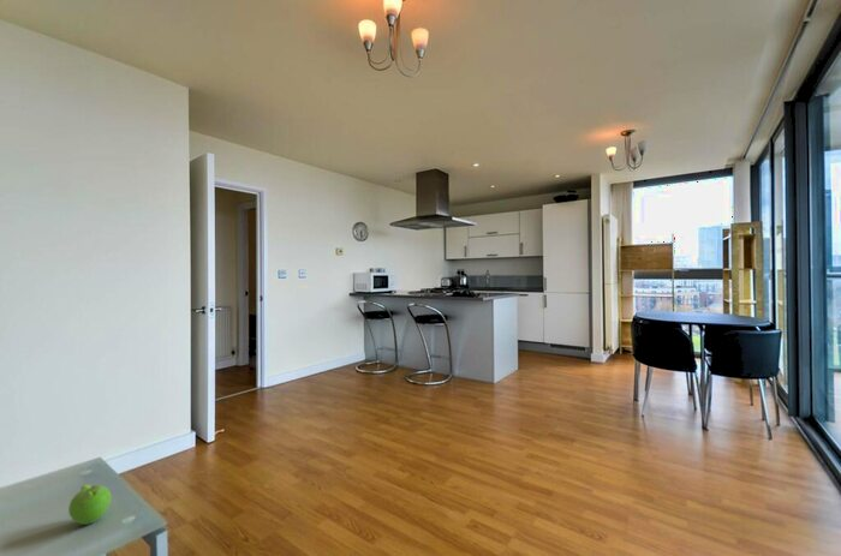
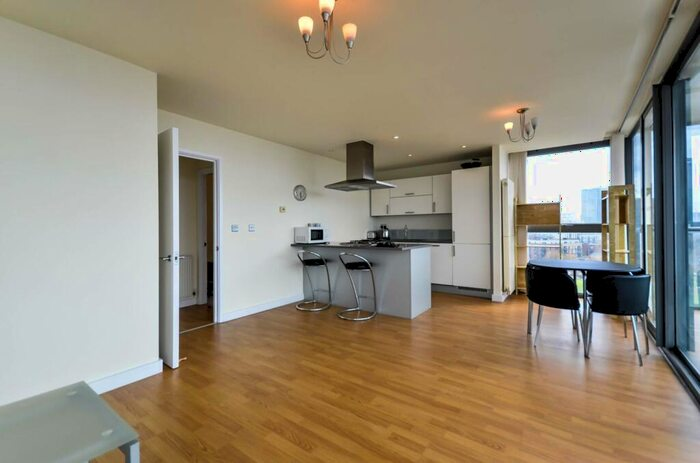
- fruit [67,483,113,526]
